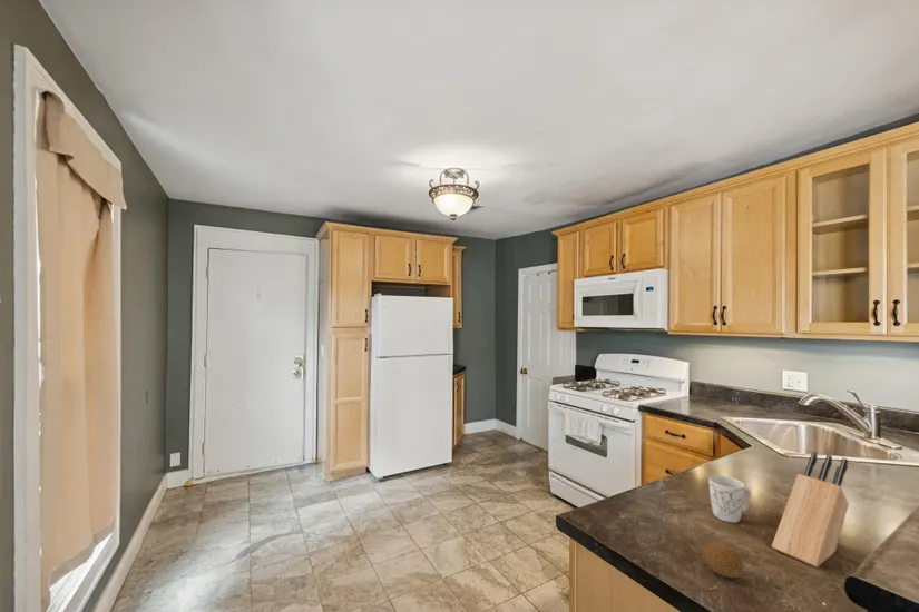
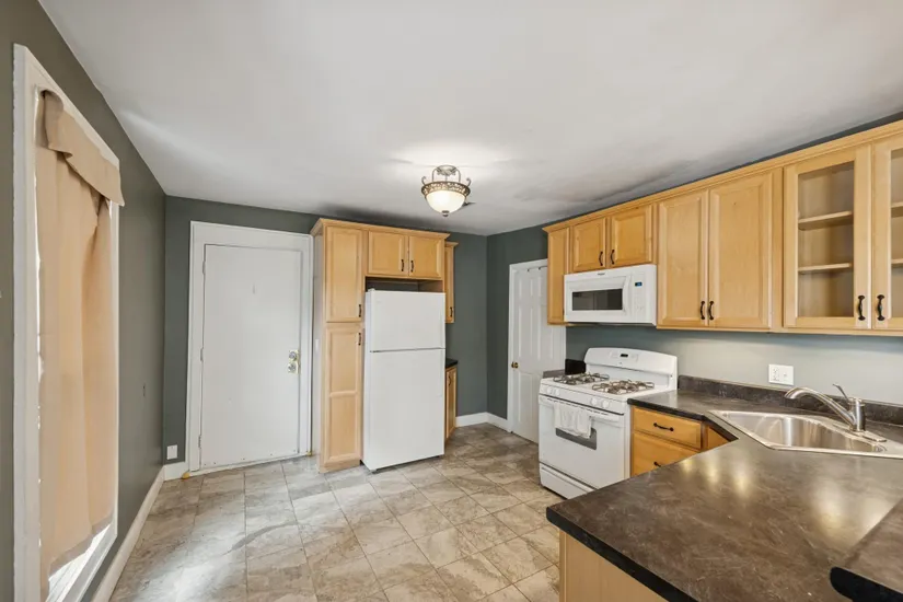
- knife block [771,451,850,569]
- fruit [702,541,745,579]
- mug [707,474,752,524]
